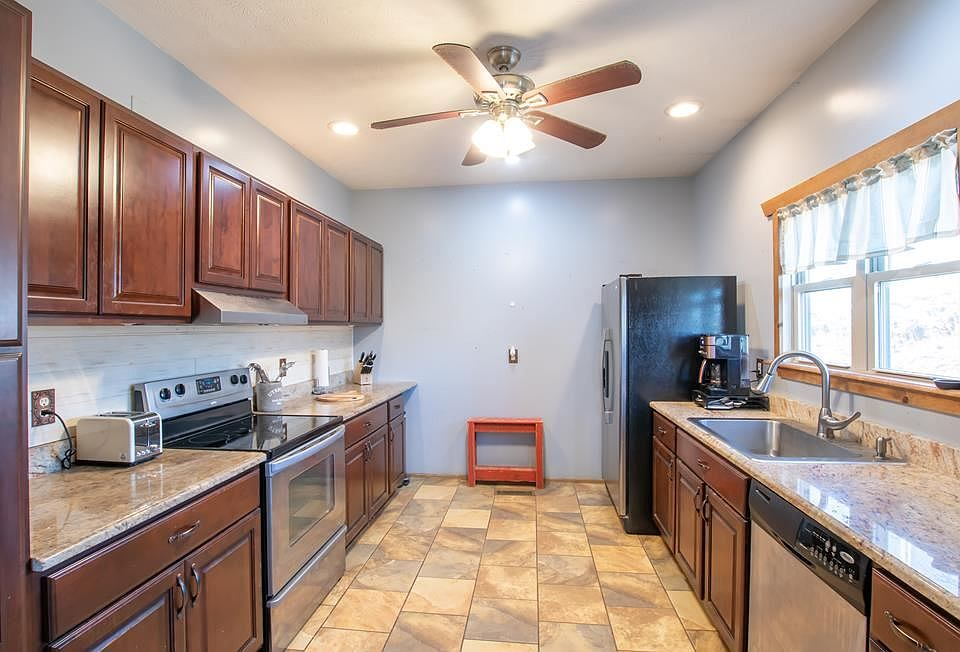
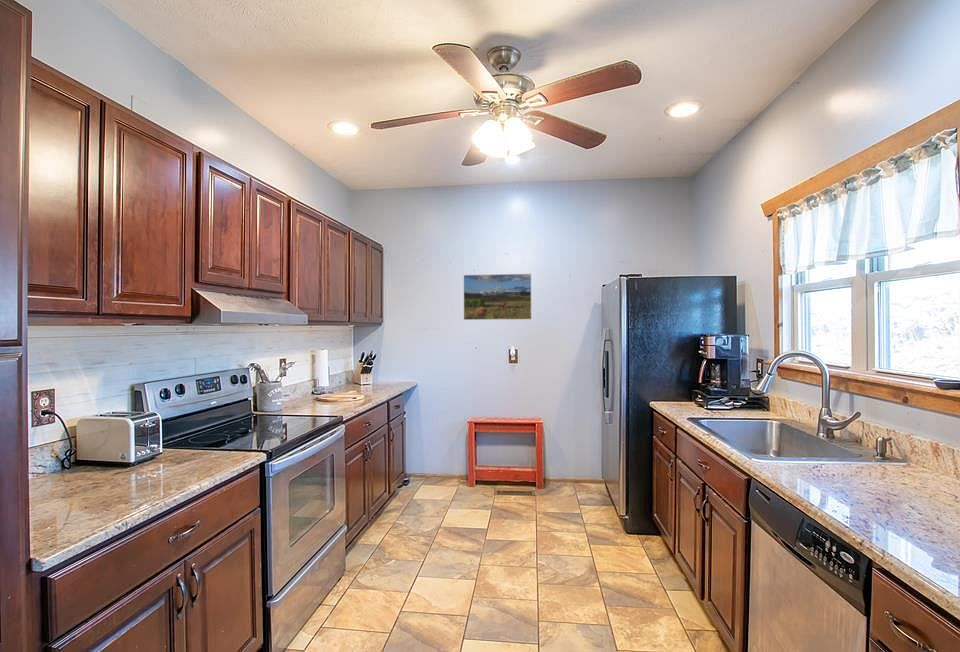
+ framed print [463,273,532,321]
